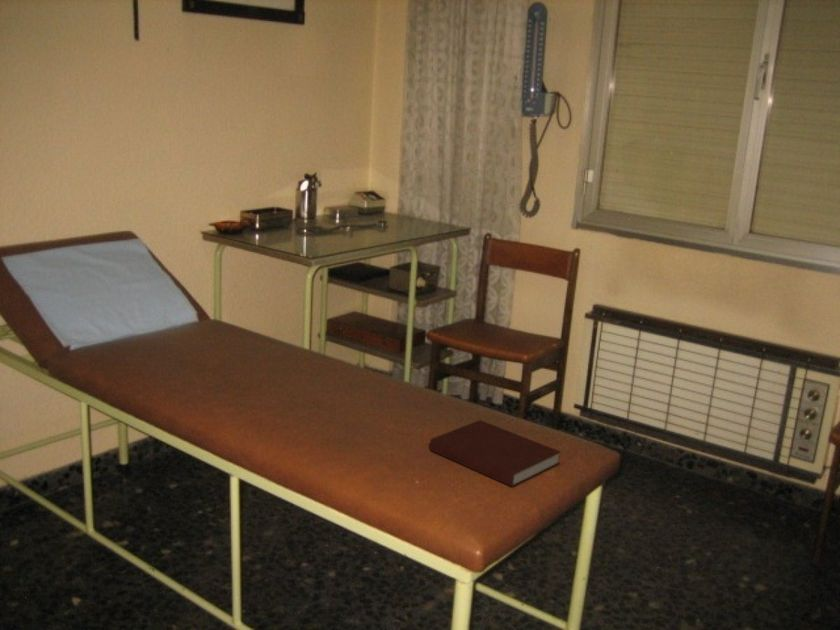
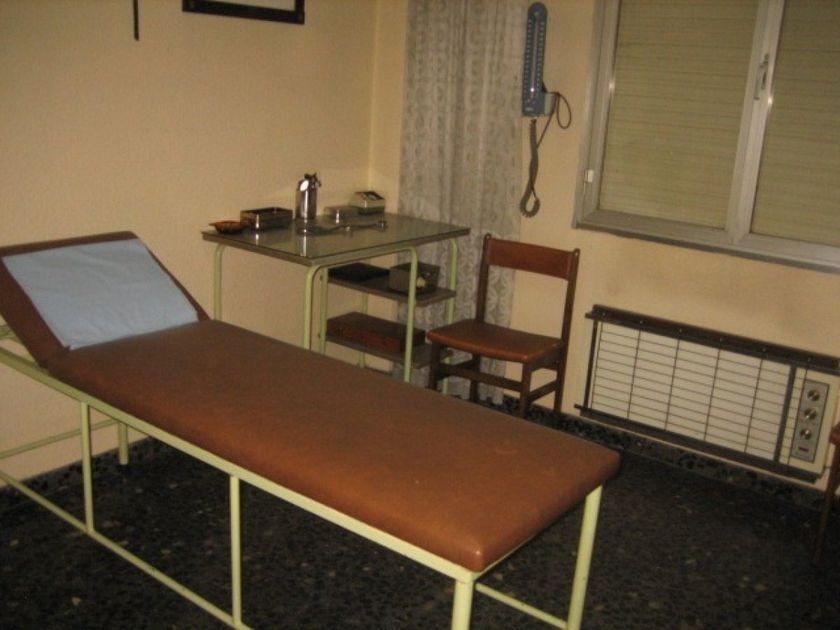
- notebook [429,419,562,488]
